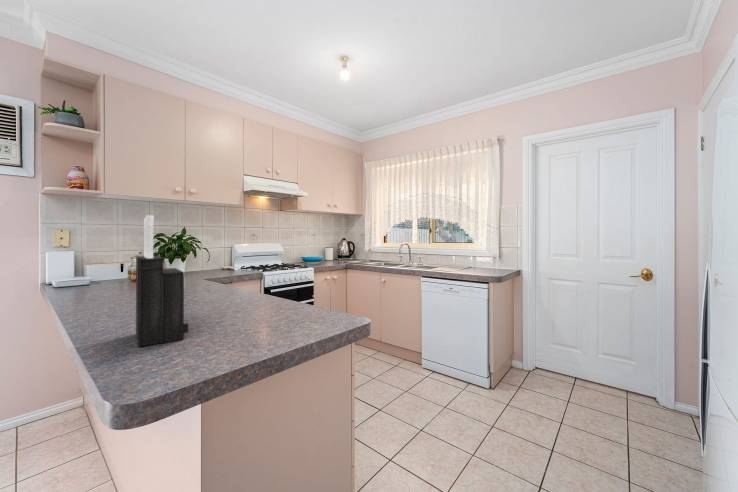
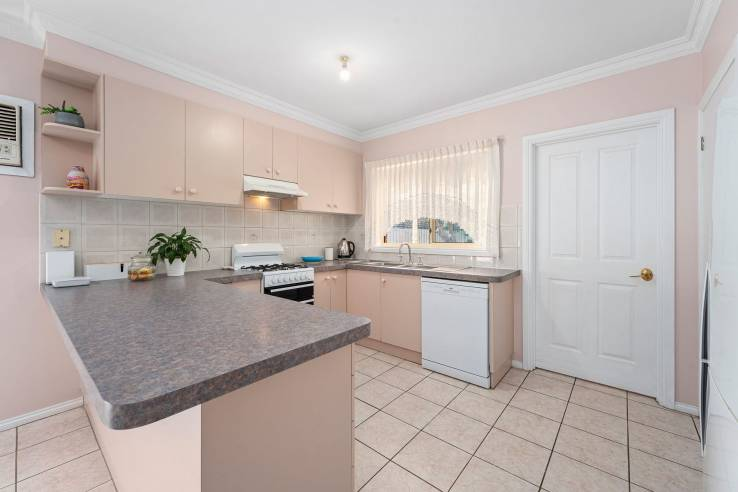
- knife block [135,214,189,348]
